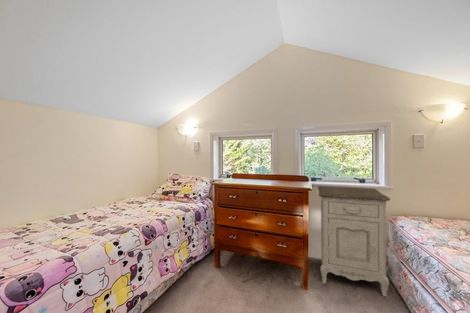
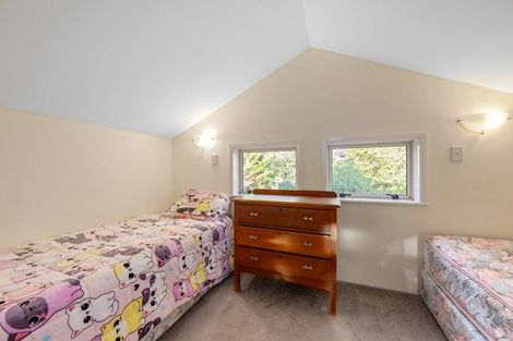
- nightstand [317,185,391,298]
